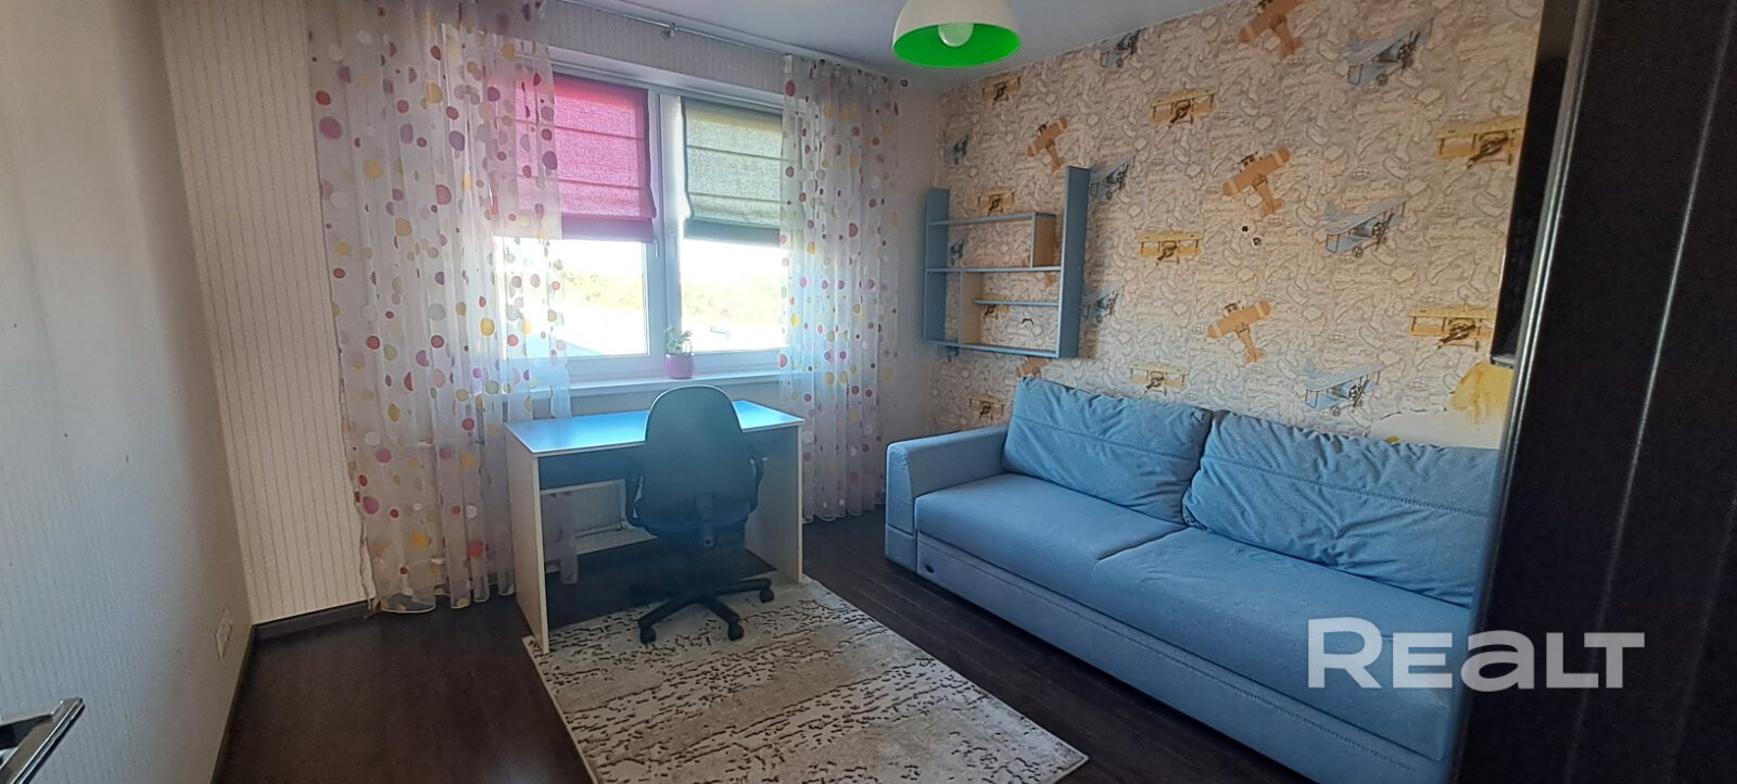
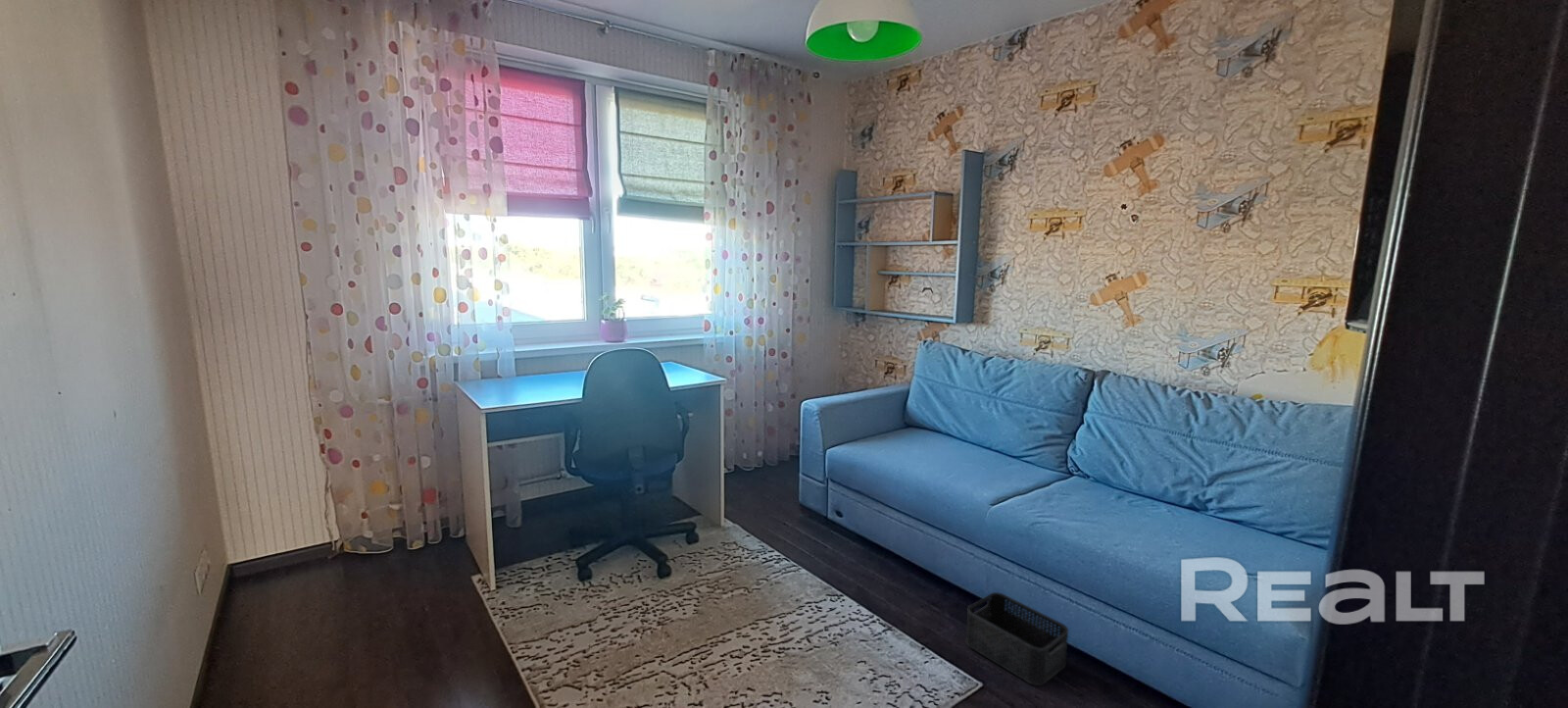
+ storage bin [965,591,1069,686]
